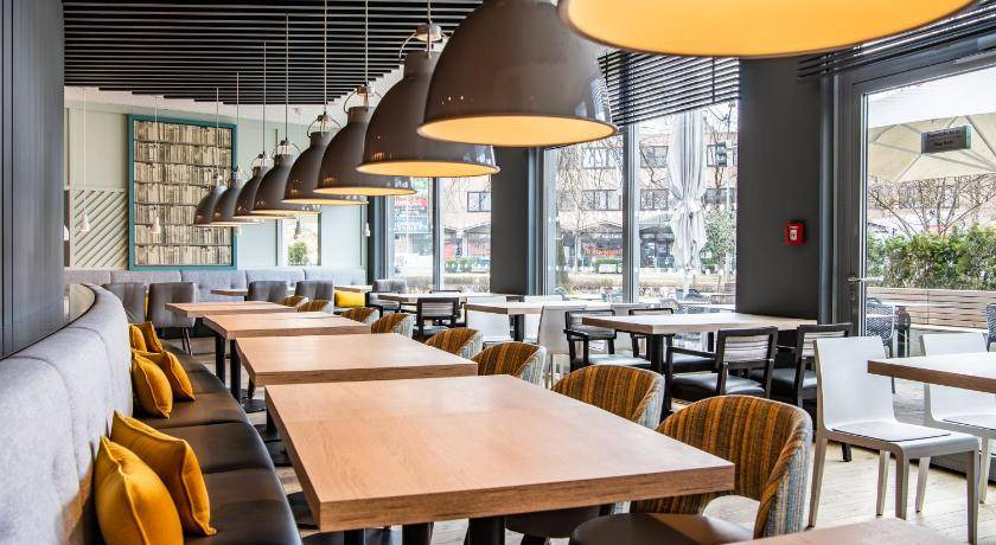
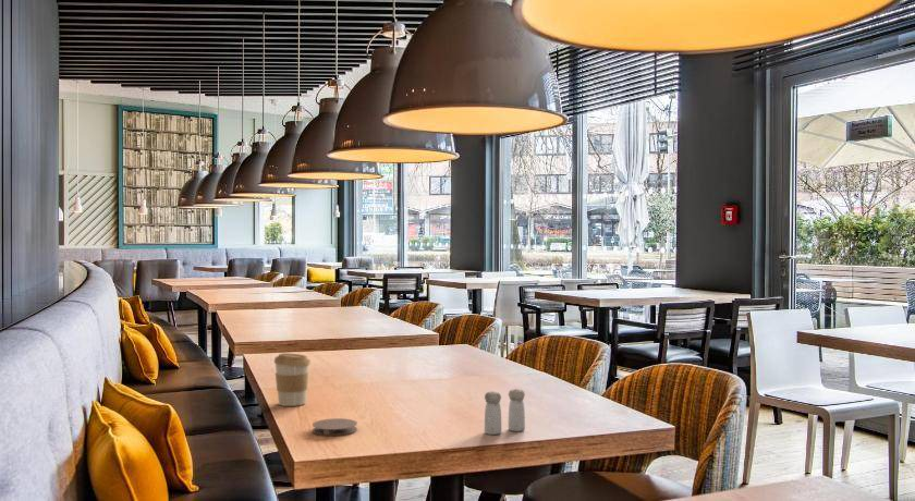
+ coaster [312,417,358,437]
+ coffee cup [273,352,312,407]
+ salt and pepper shaker [484,388,526,436]
